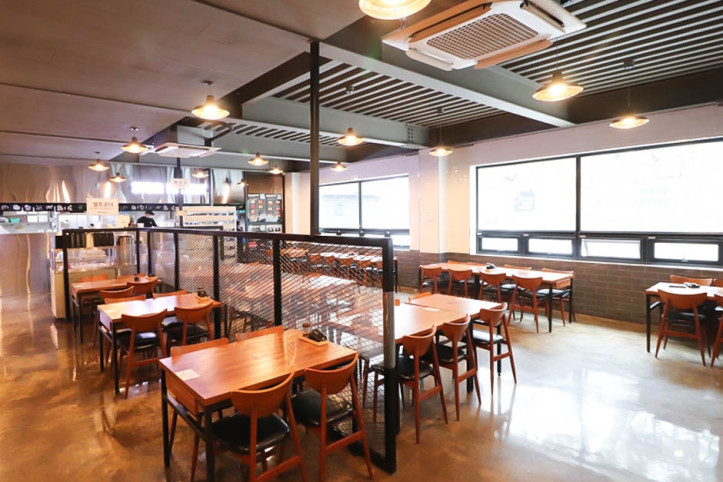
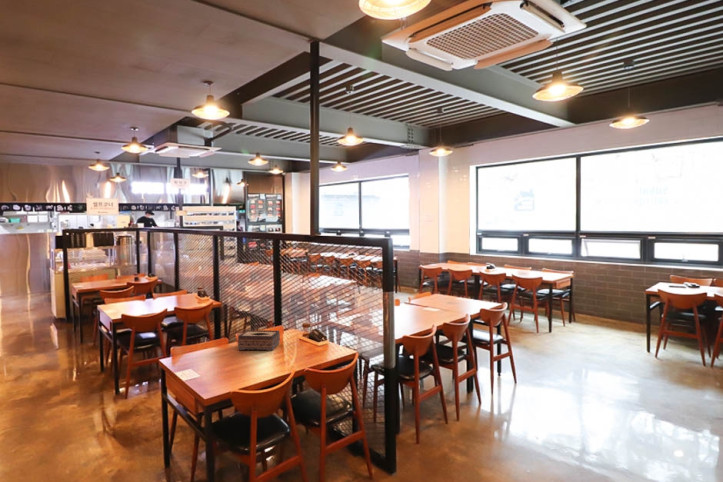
+ tissue box [237,329,281,352]
